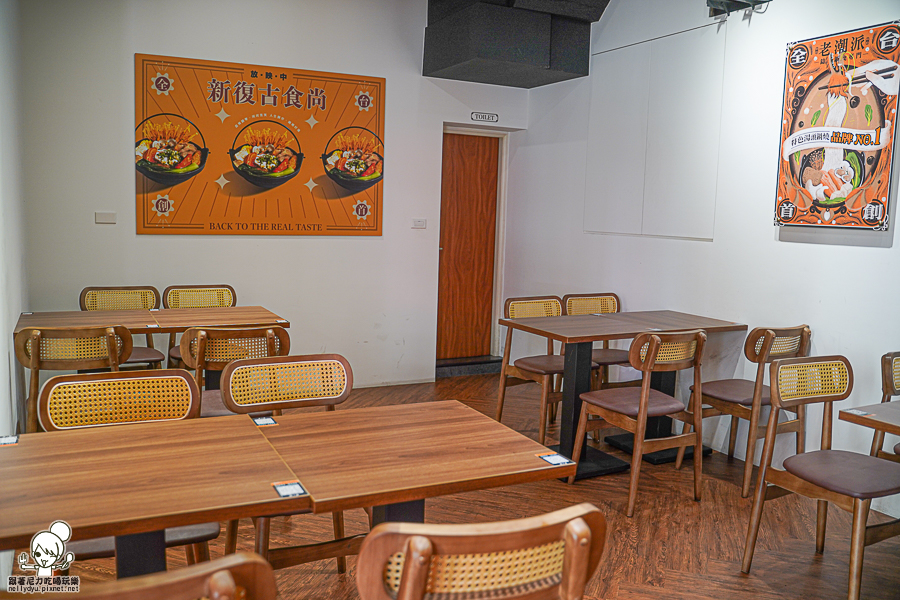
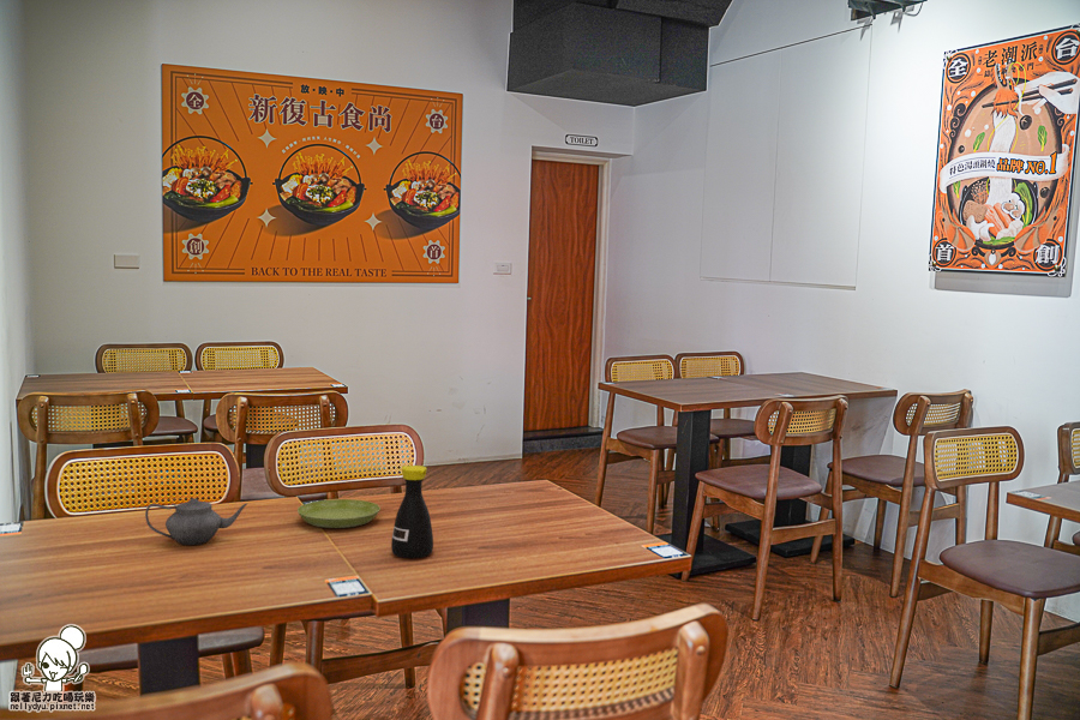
+ saucer [296,498,382,529]
+ bottle [390,464,434,559]
+ teapot [144,497,248,546]
